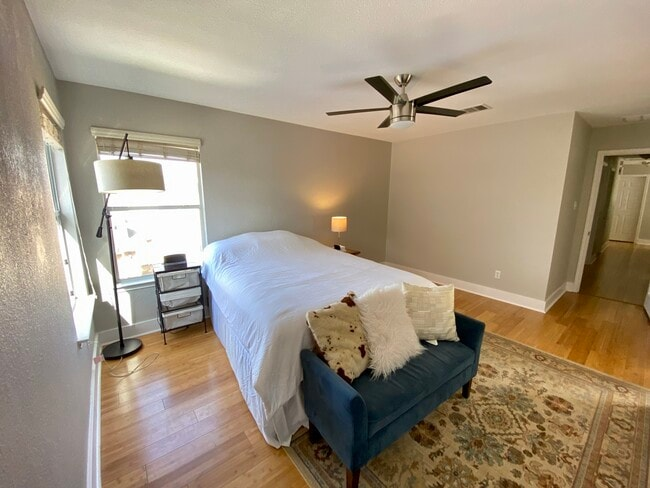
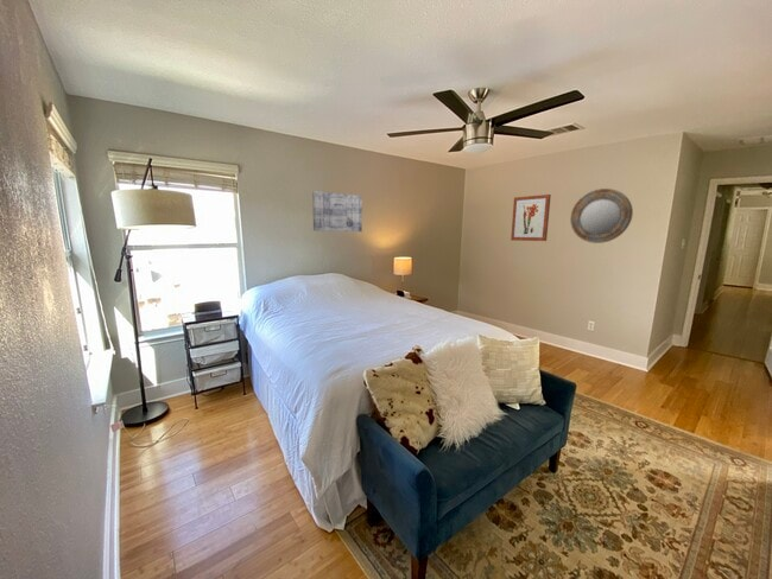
+ wall art [311,190,363,233]
+ wall art [510,193,552,242]
+ home mirror [569,187,634,244]
